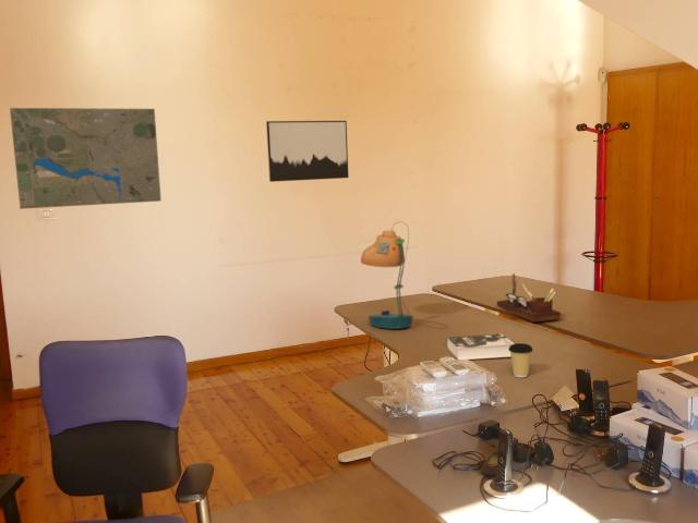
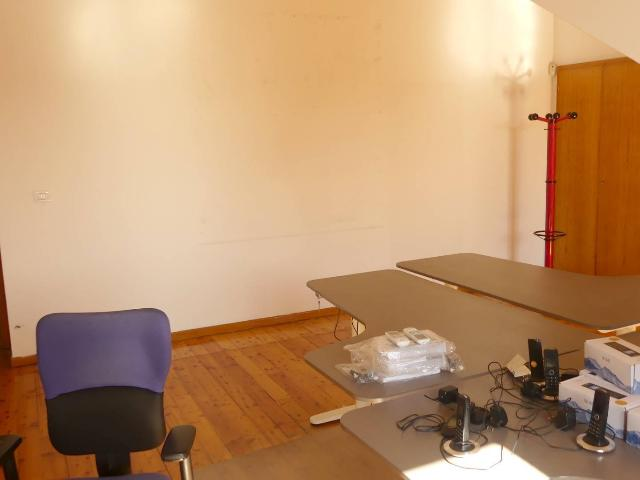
- wall art [265,120,350,183]
- book [446,333,515,361]
- road map [9,107,163,210]
- desk organizer [496,272,562,324]
- desk lamp [360,220,449,330]
- coffee cup [508,342,534,378]
